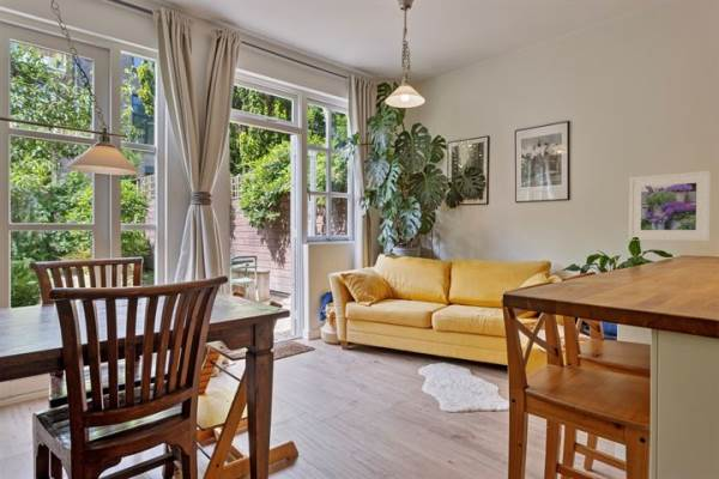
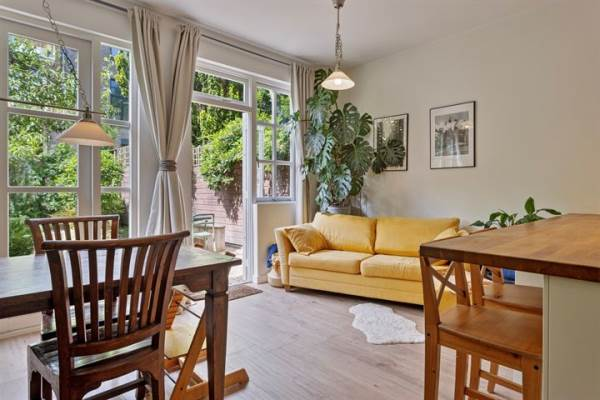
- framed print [628,170,712,242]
